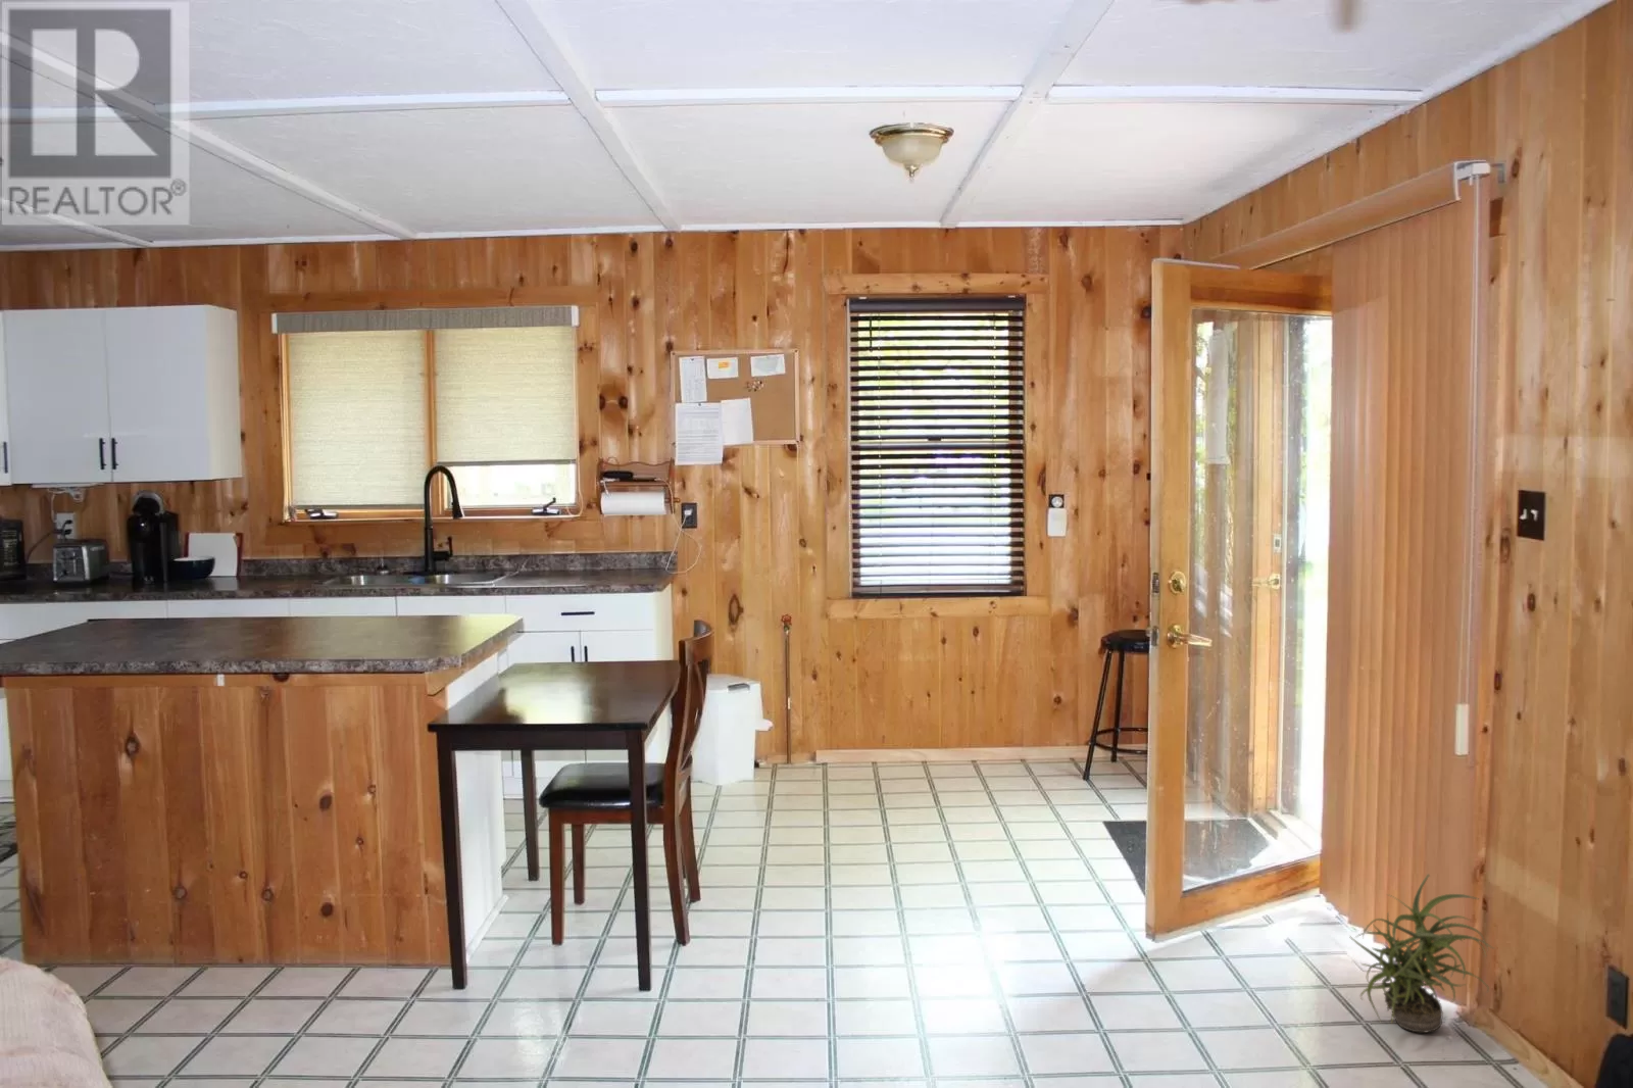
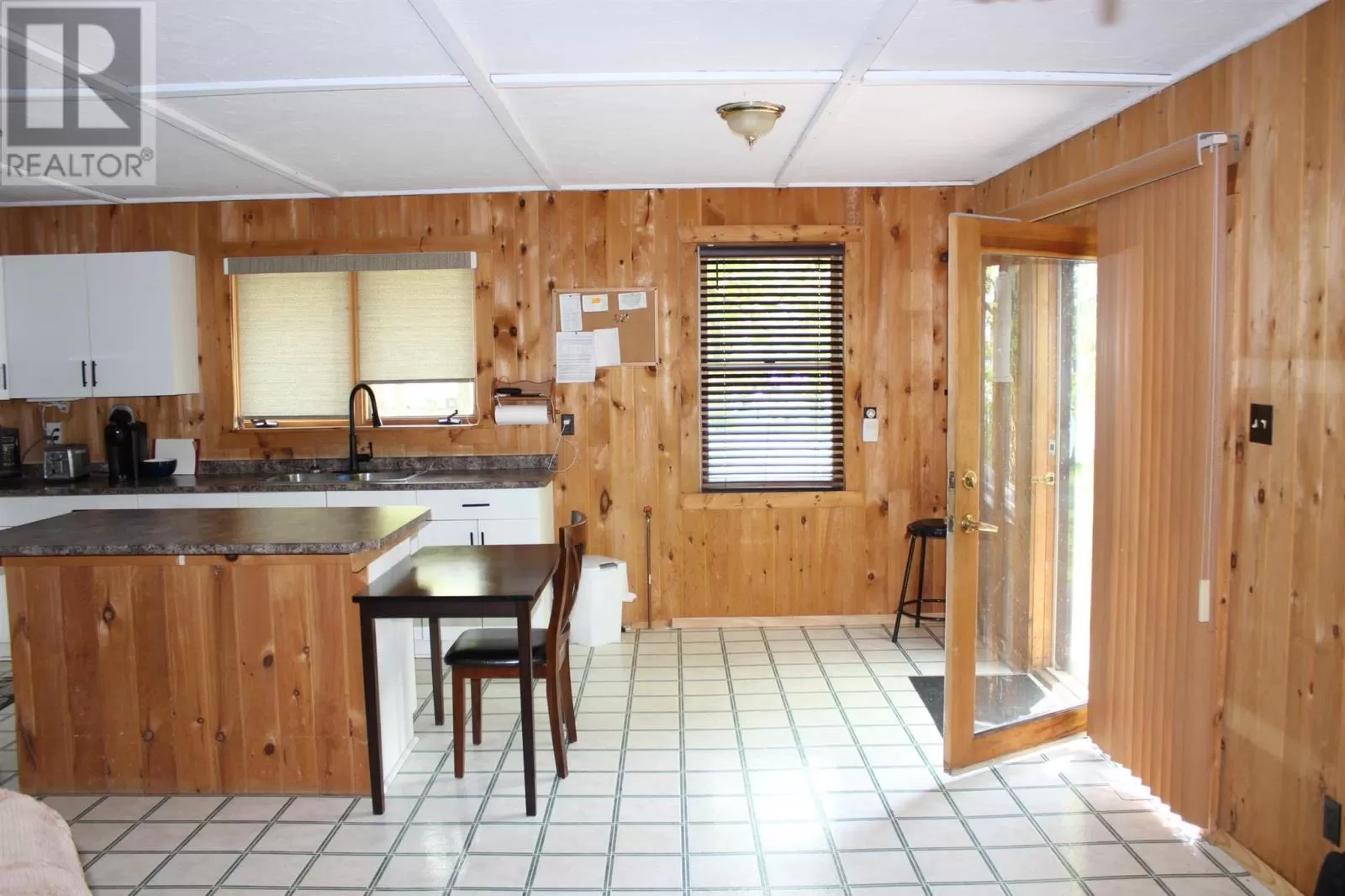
- potted plant [1348,873,1496,1033]
